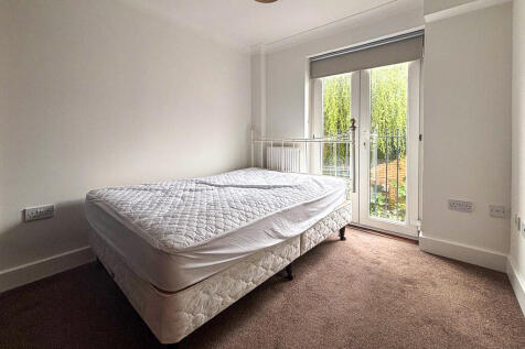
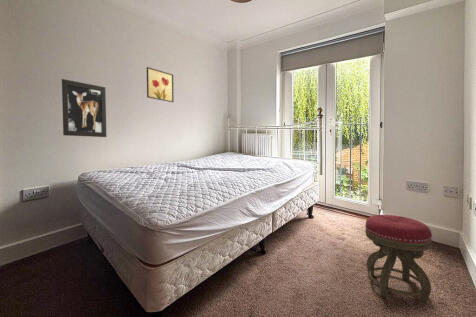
+ wall art [61,78,107,138]
+ stool [364,214,433,303]
+ wall art [146,66,175,103]
